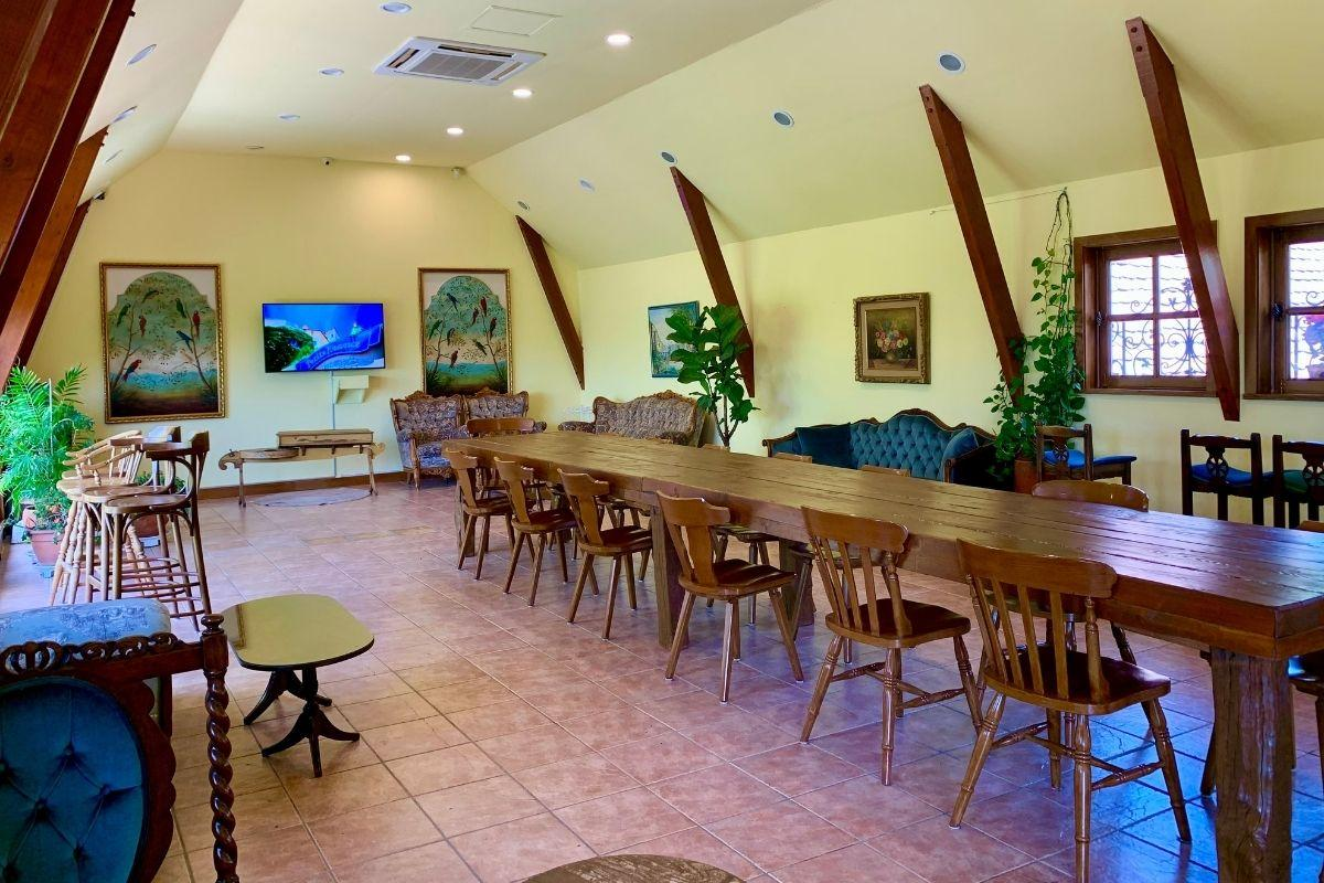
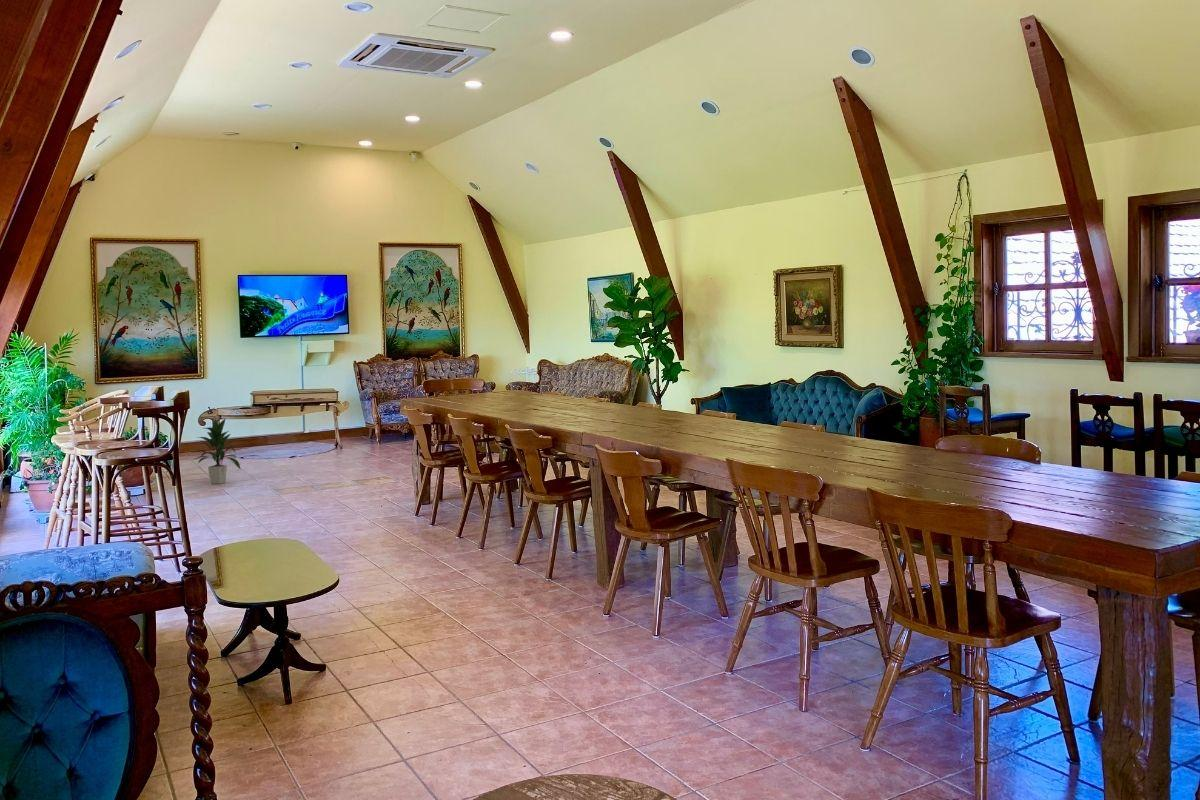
+ indoor plant [191,418,242,485]
